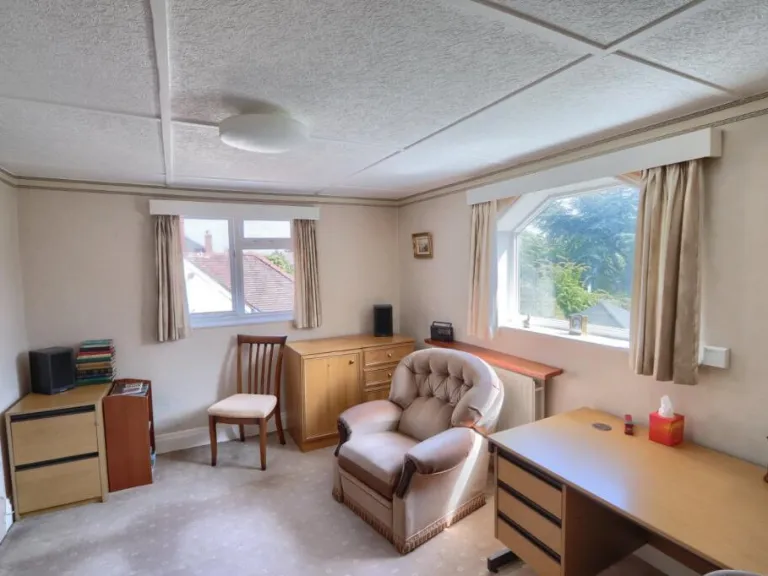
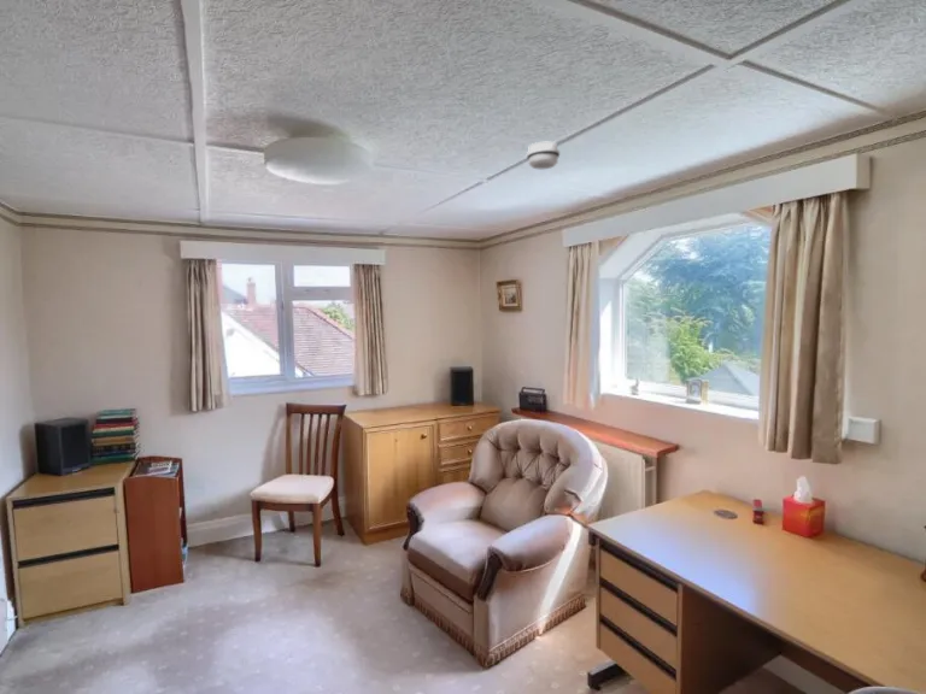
+ smoke detector [526,141,561,170]
